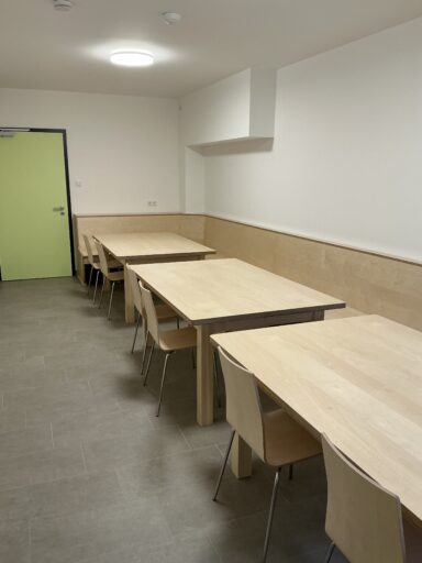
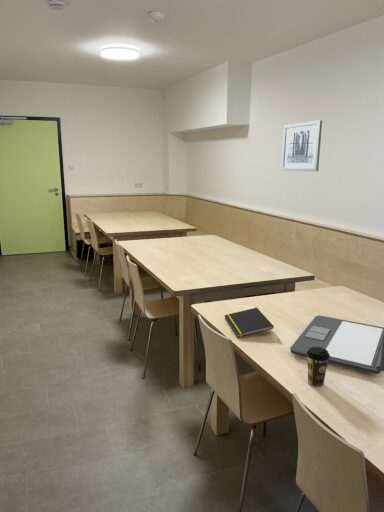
+ coffee cup [306,347,330,388]
+ laptop [289,315,384,375]
+ notepad [223,307,275,338]
+ wall art [280,119,323,172]
